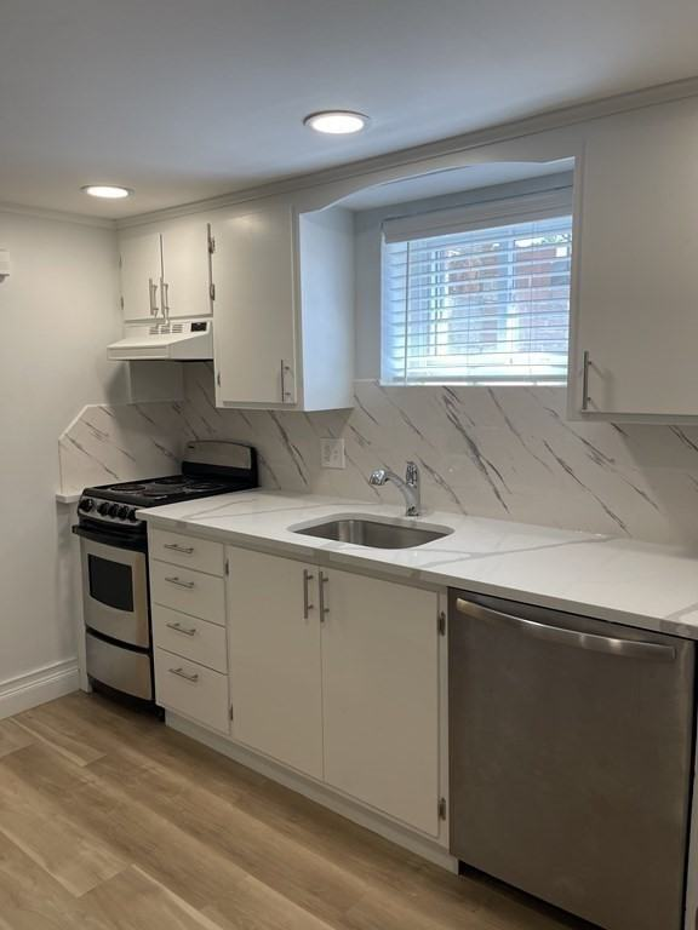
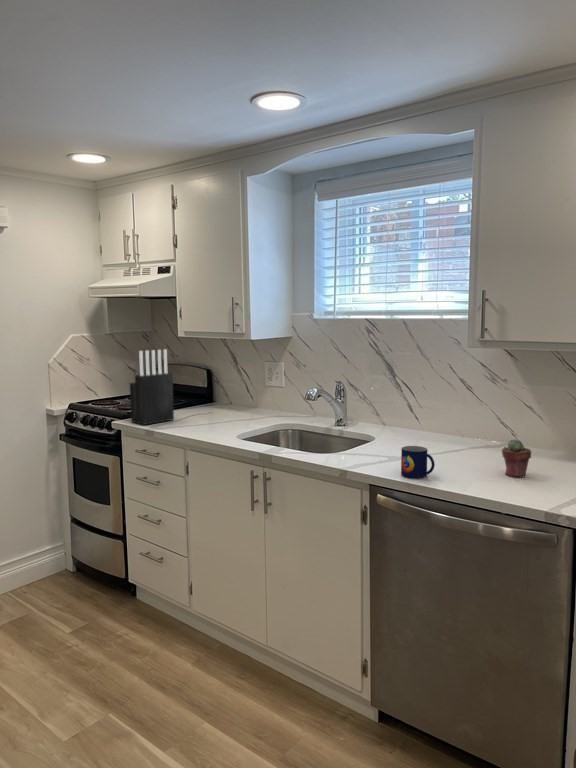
+ mug [400,445,436,479]
+ potted succulent [501,438,532,478]
+ knife block [129,348,175,426]
